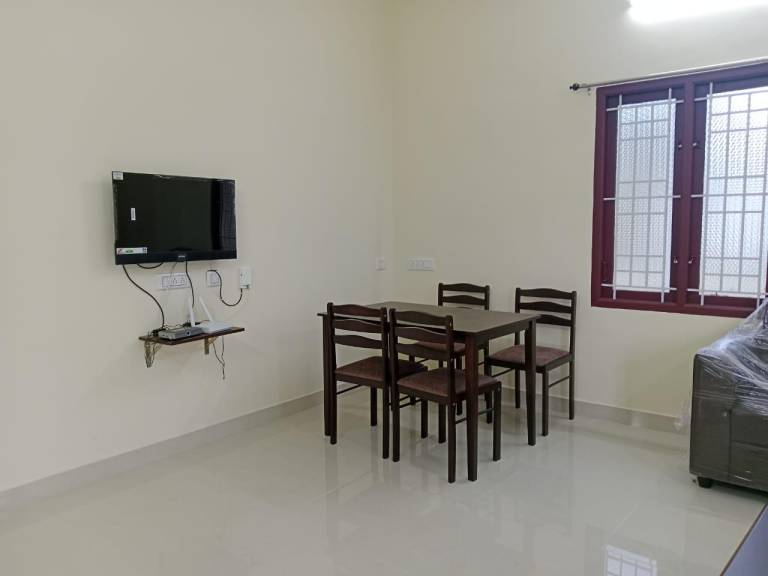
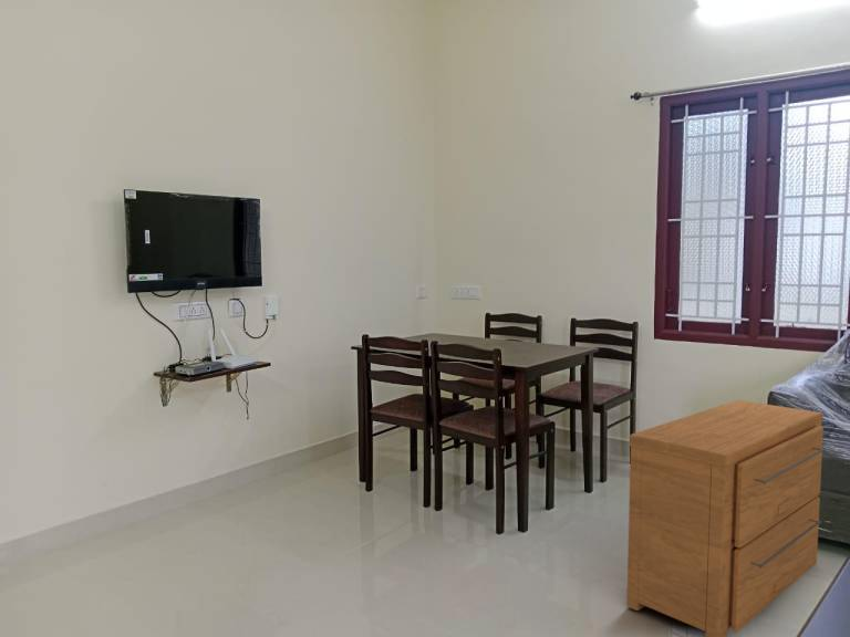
+ chest of drawers [625,399,826,637]
